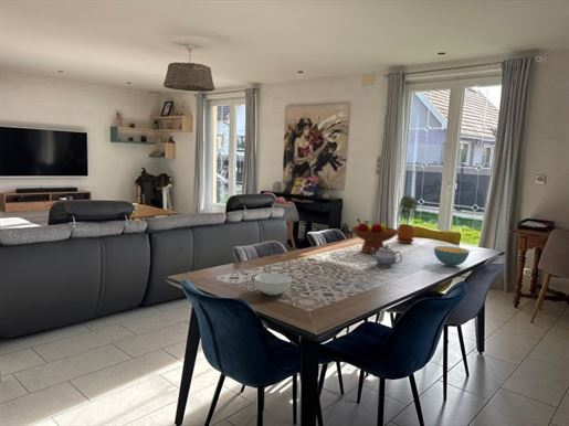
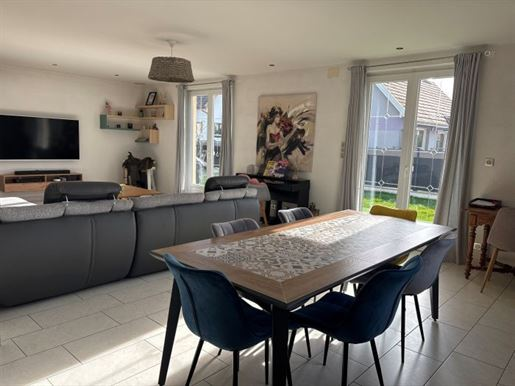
- cereal bowl [254,273,292,296]
- fruit bowl [349,217,399,255]
- teapot [371,244,403,268]
- cereal bowl [433,245,471,267]
- potted plant [394,194,418,244]
